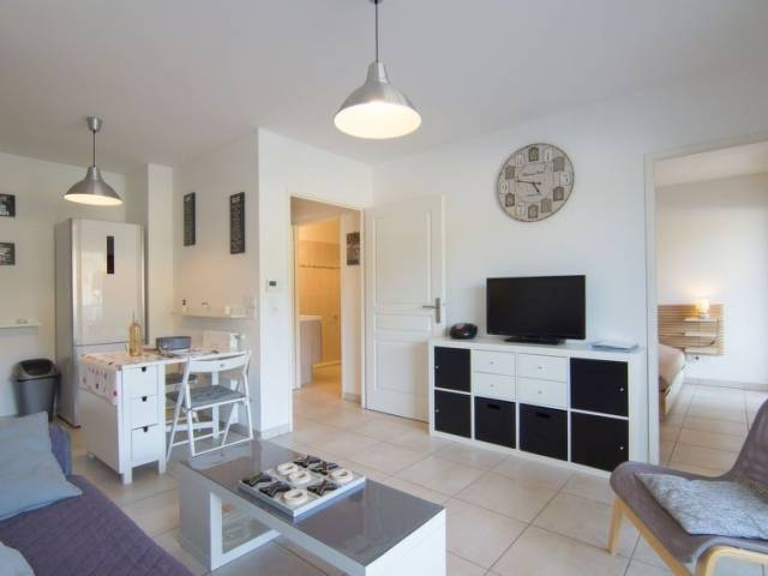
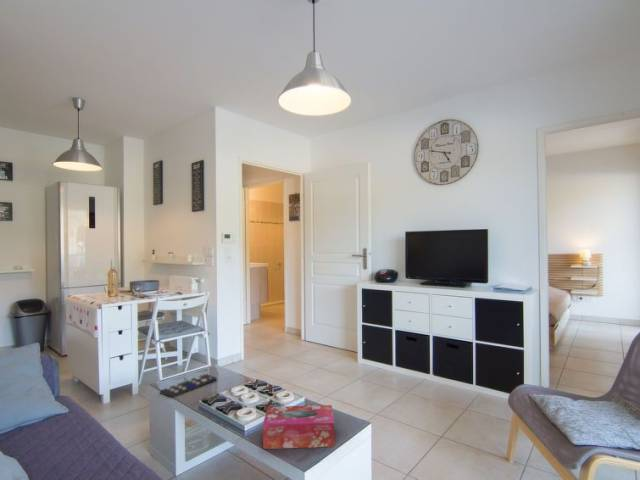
+ tissue box [262,404,335,450]
+ remote control [159,373,218,399]
